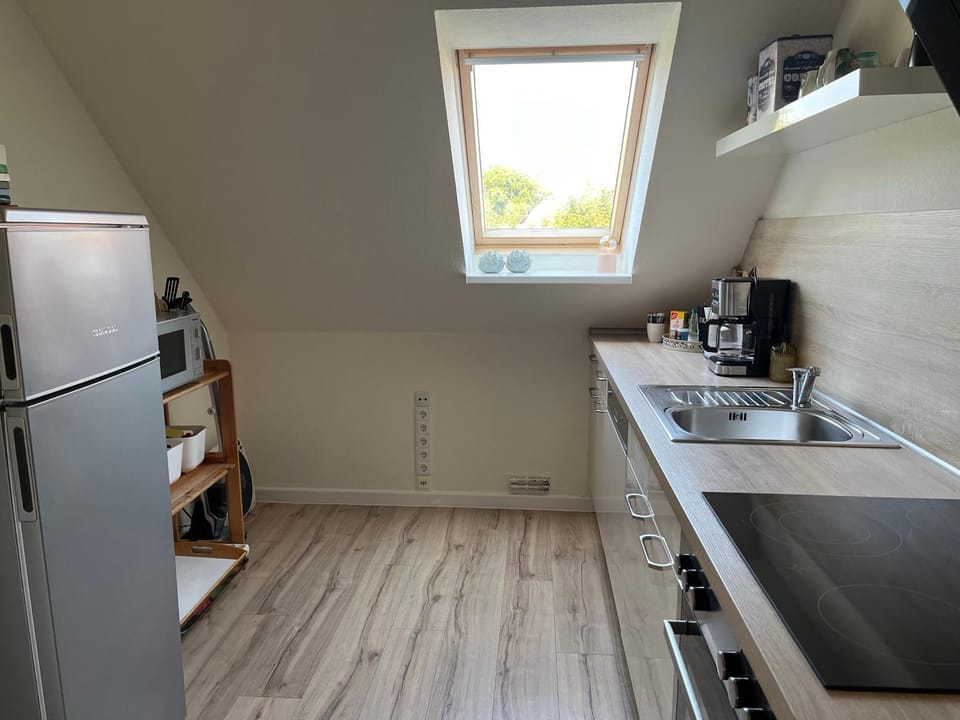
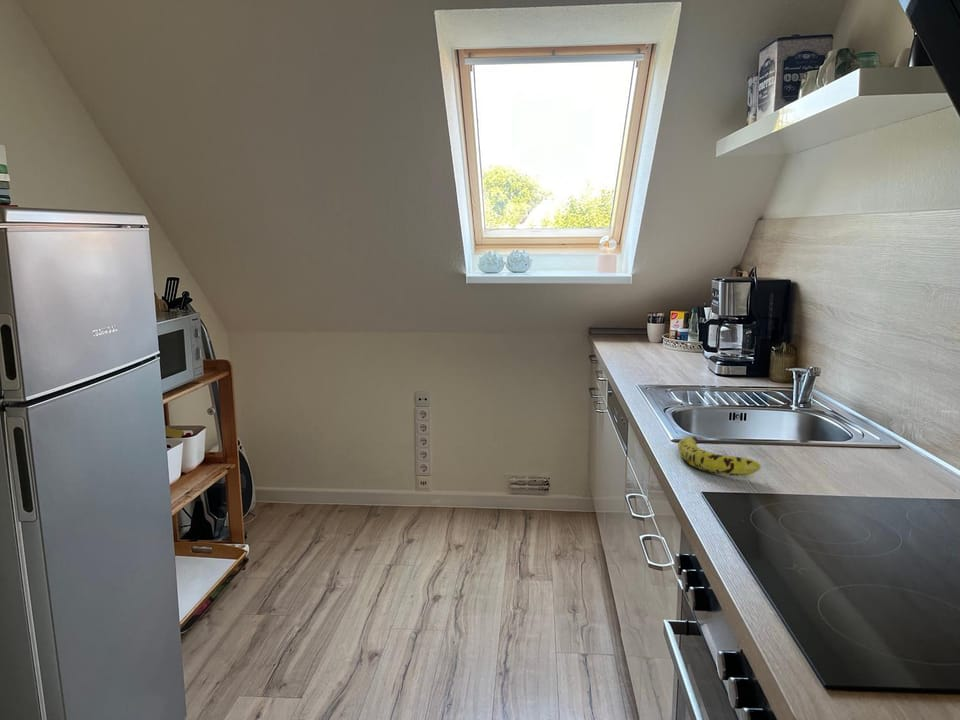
+ fruit [677,436,762,477]
